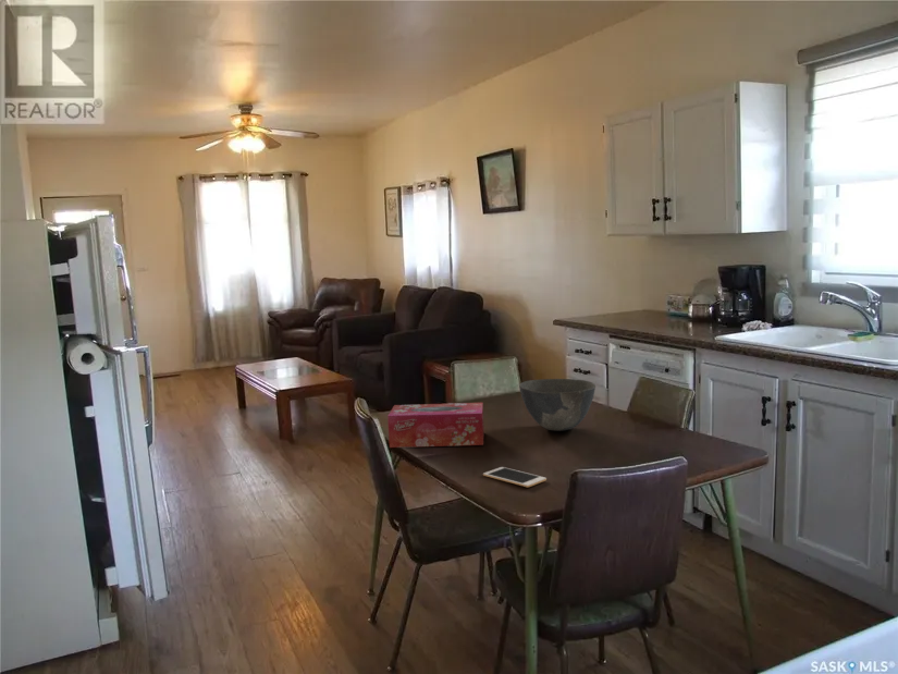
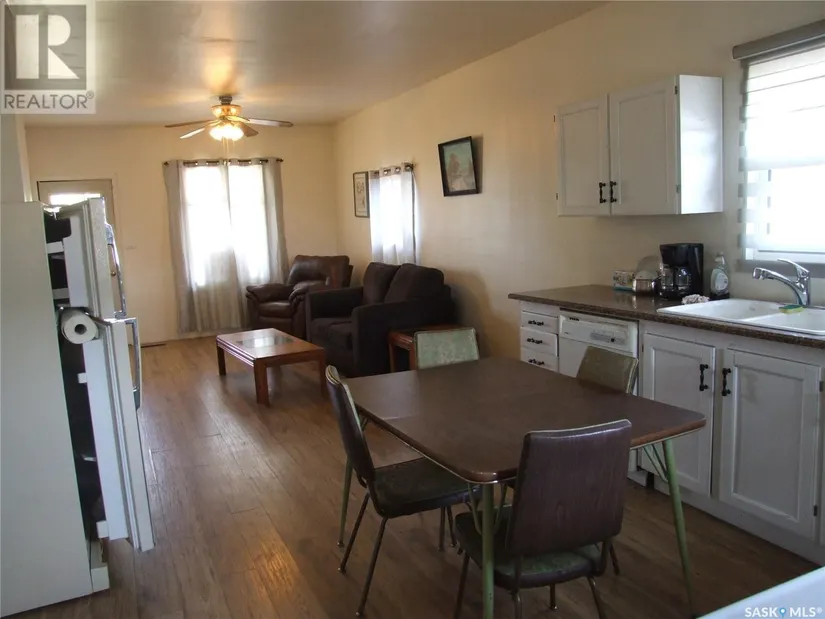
- cell phone [482,466,548,488]
- tissue box [386,402,485,449]
- bowl [518,378,596,432]
